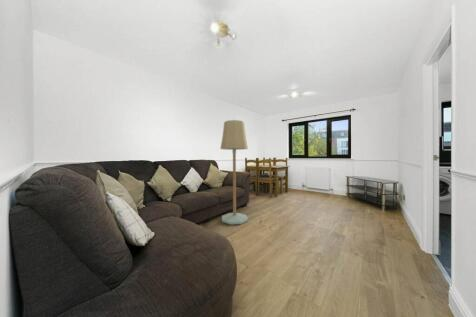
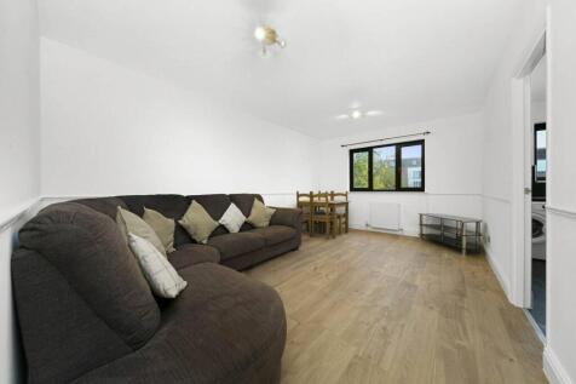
- floor lamp [219,119,249,225]
